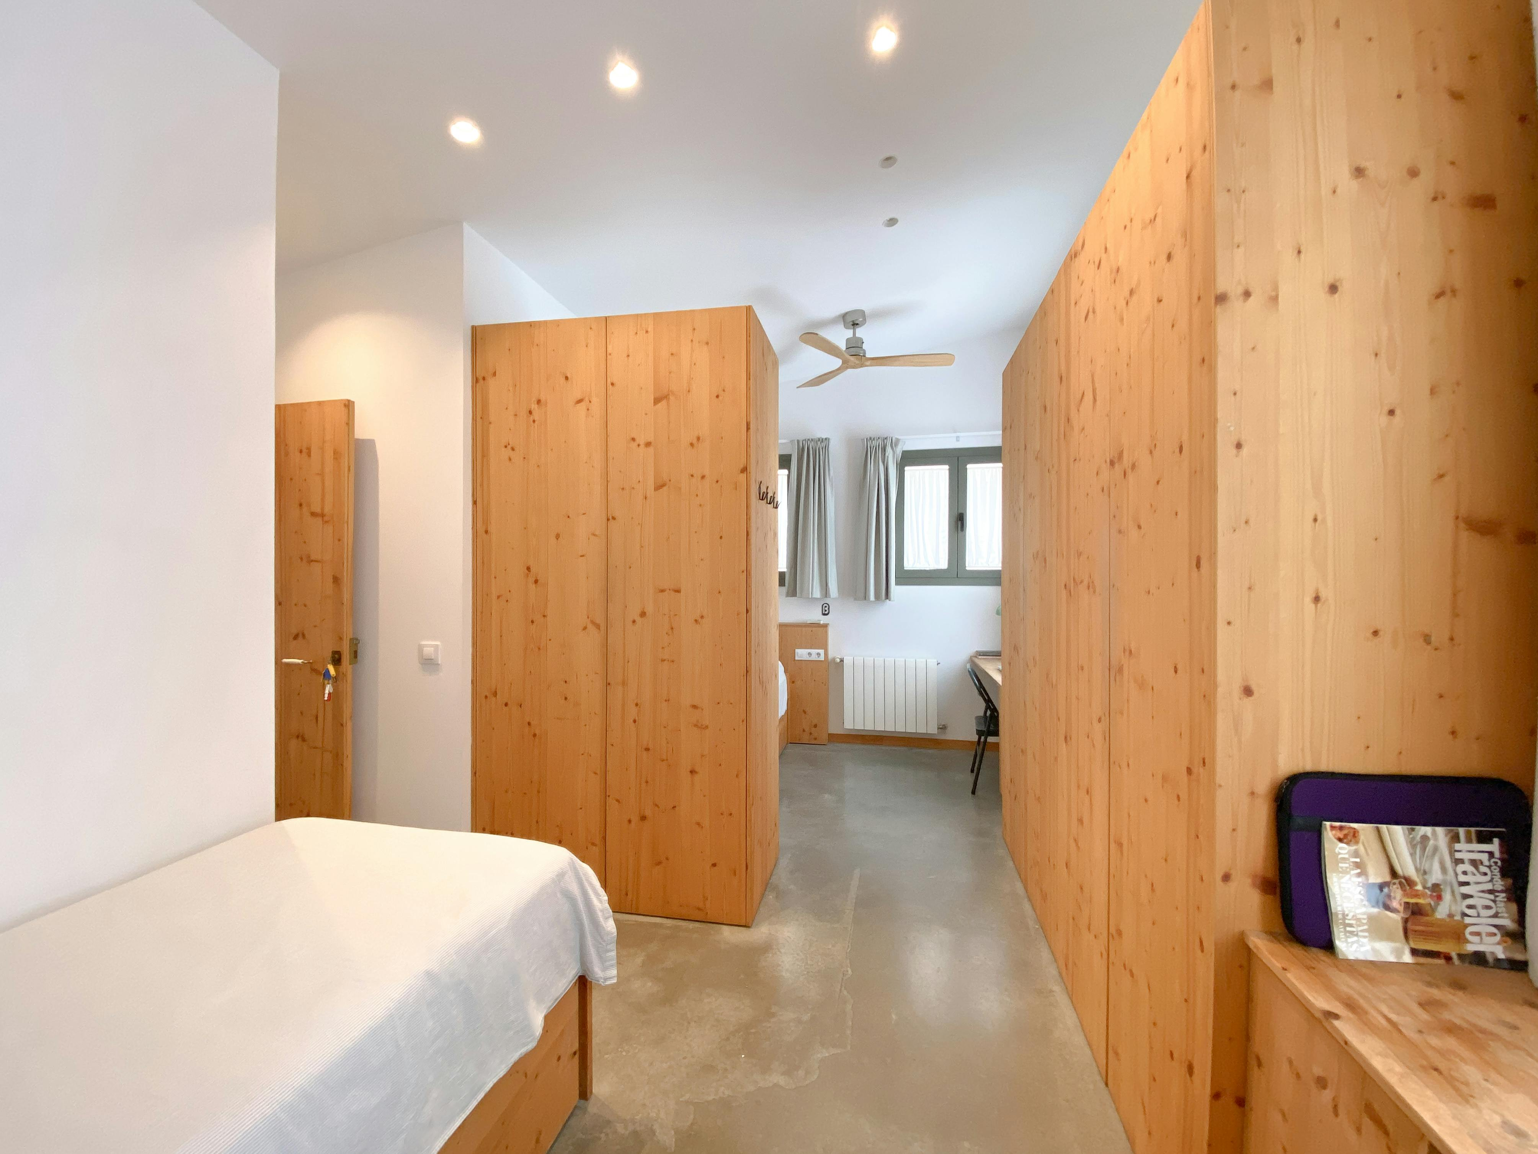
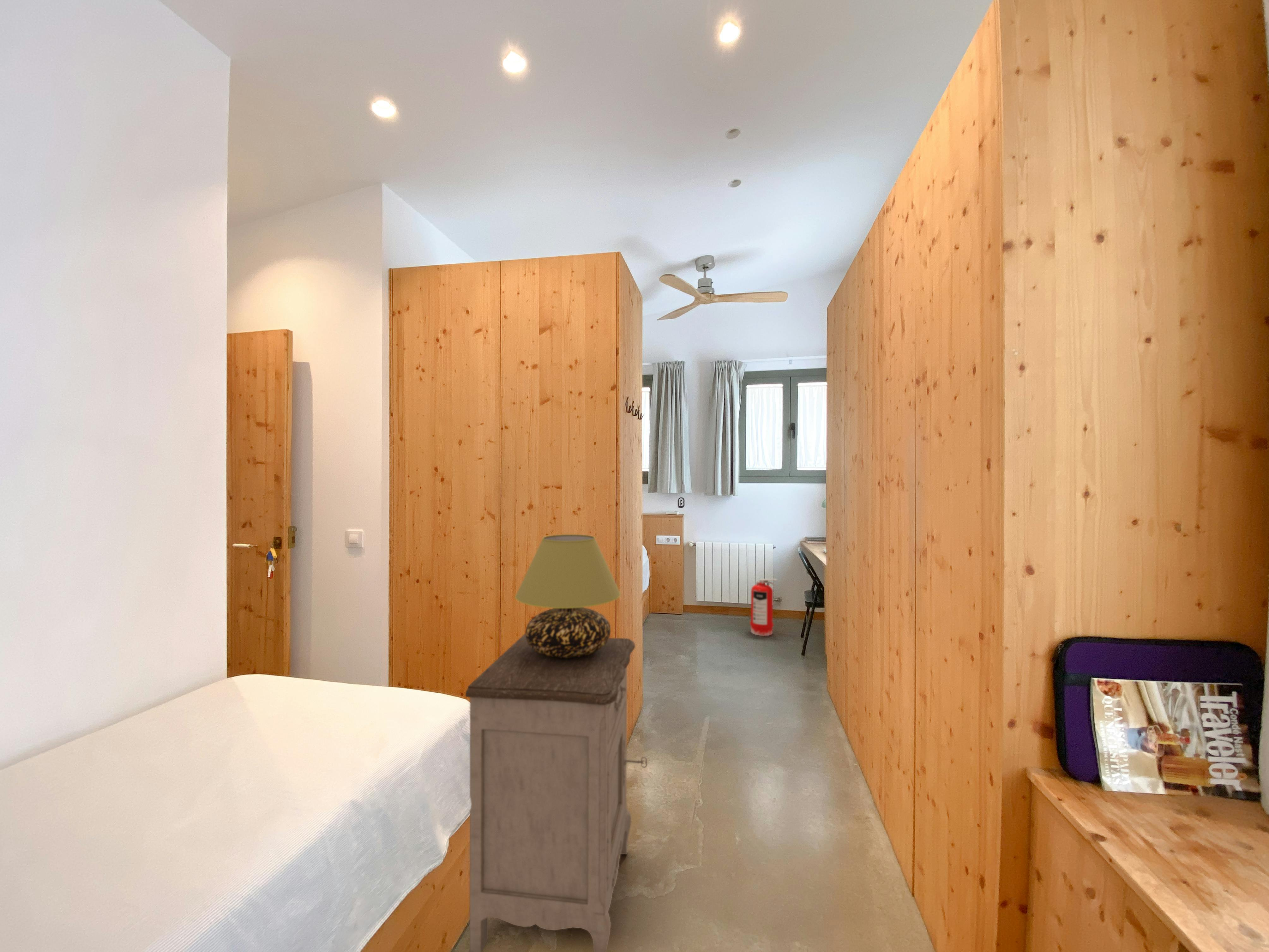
+ fire extinguisher [750,579,777,636]
+ table lamp [515,534,621,658]
+ nightstand [465,633,648,952]
